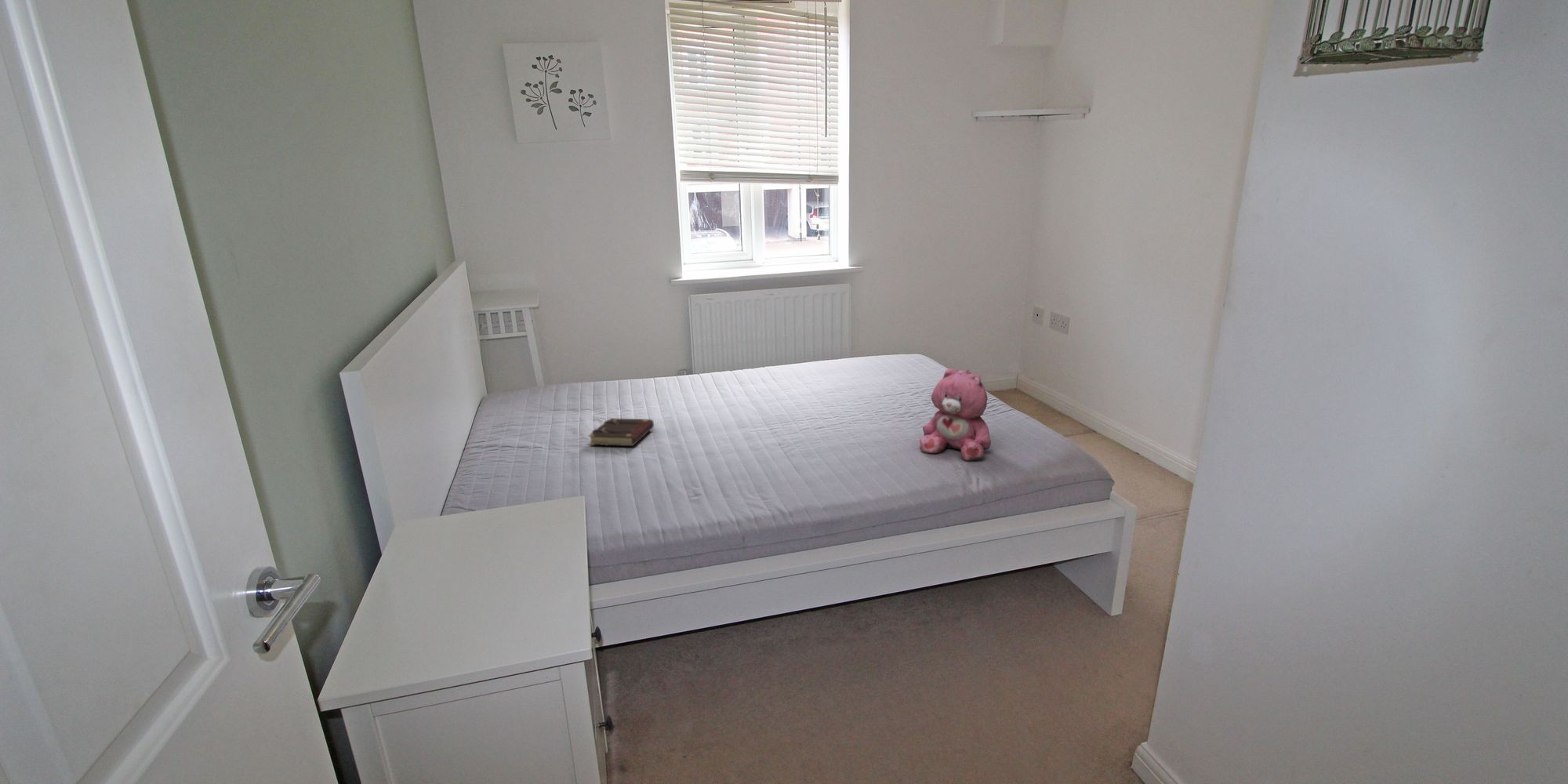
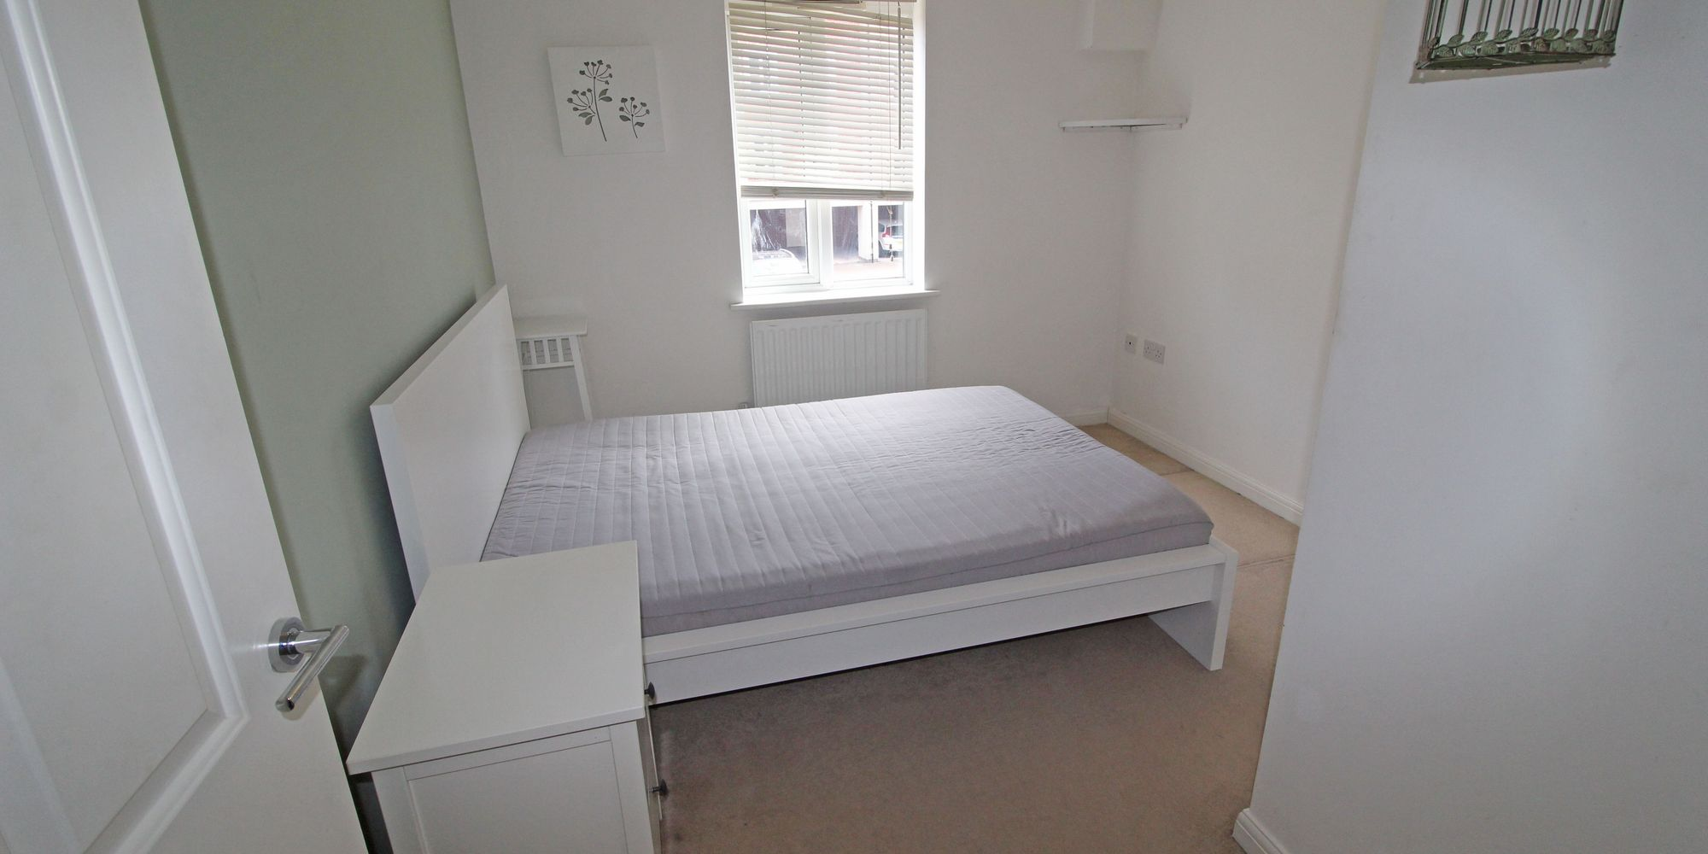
- book [587,417,655,447]
- teddy bear [919,368,992,462]
